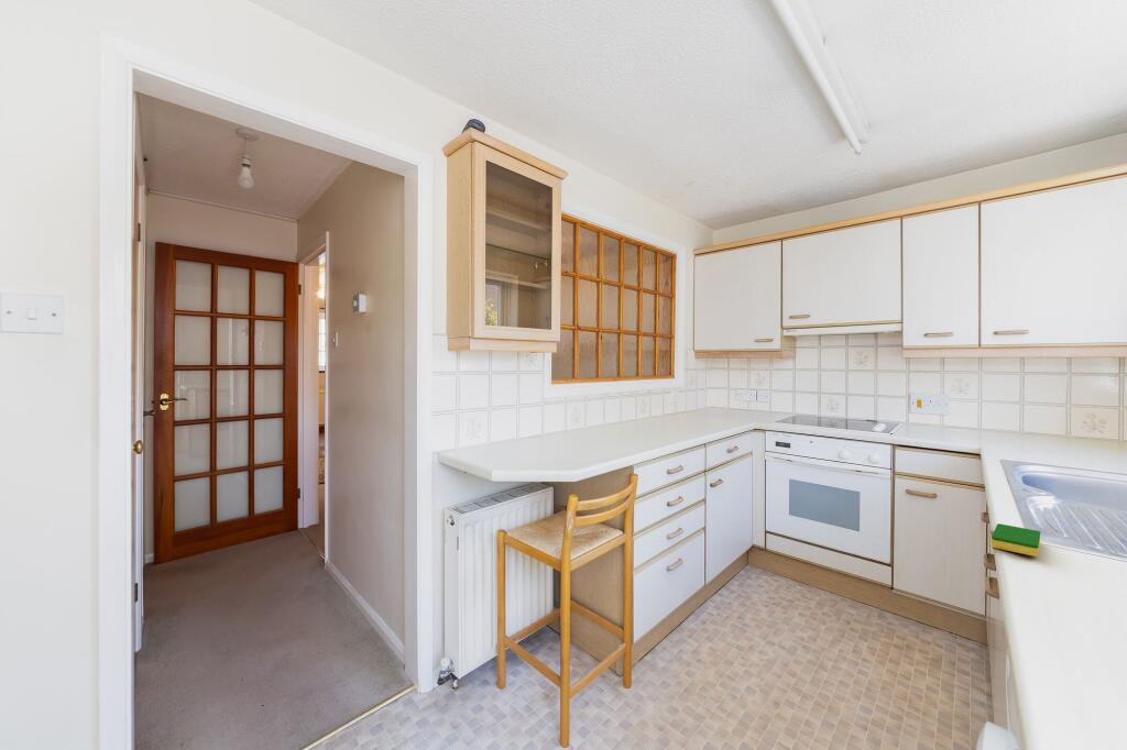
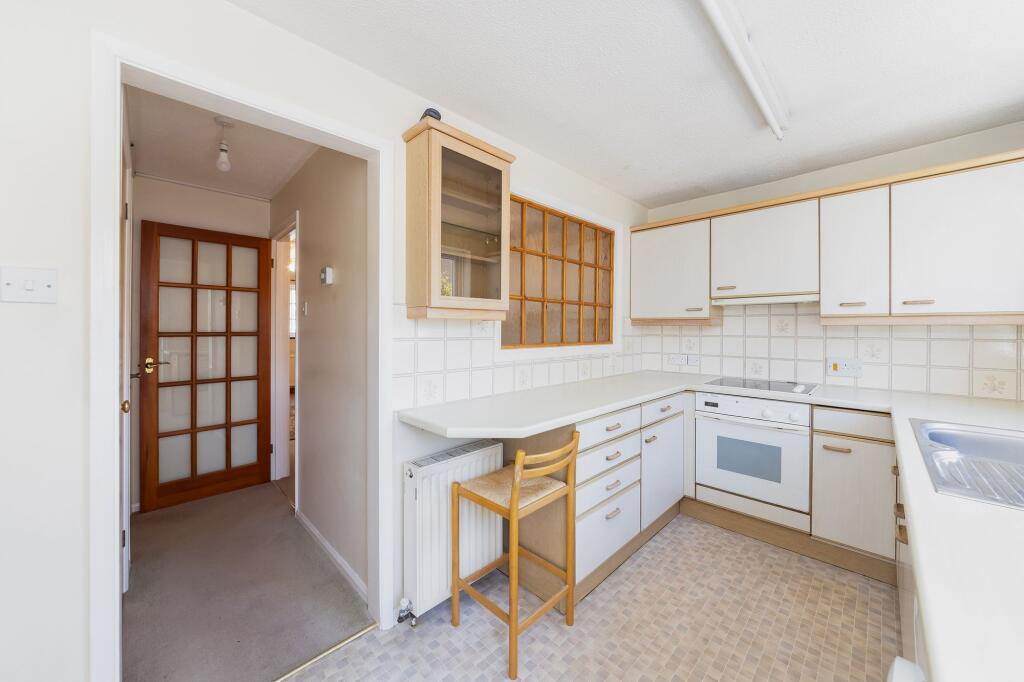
- dish sponge [991,522,1041,558]
